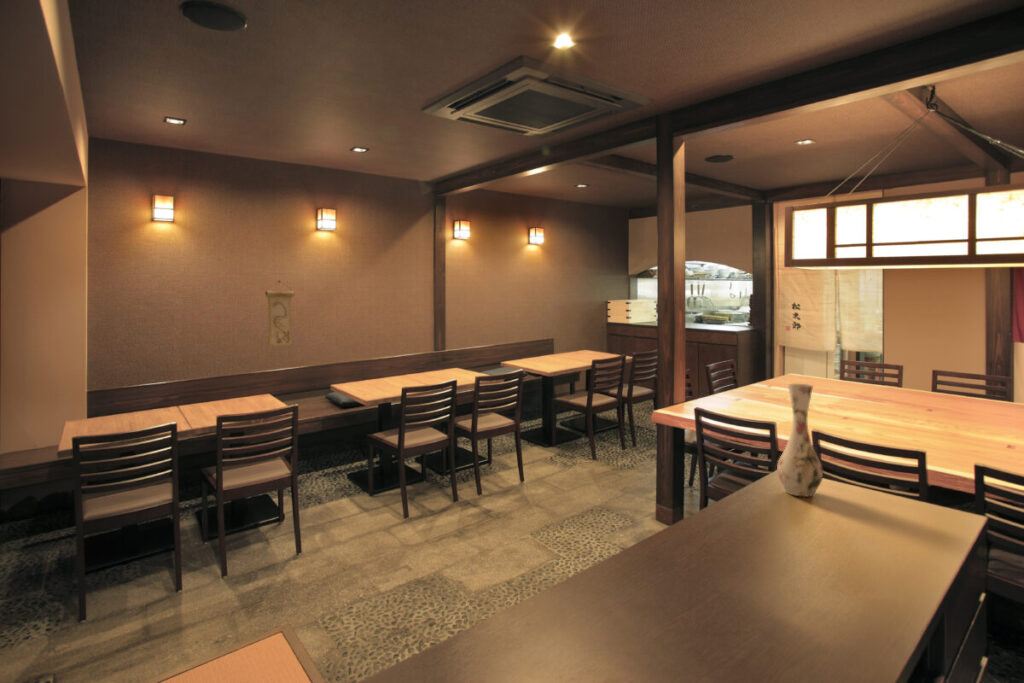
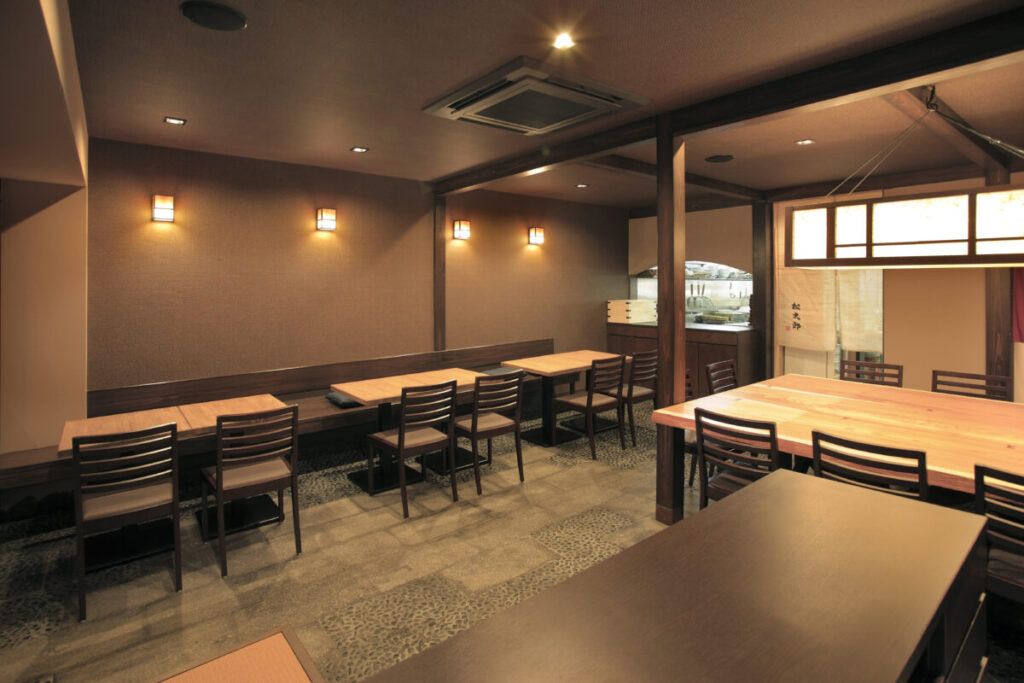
- vase [776,383,824,498]
- wall scroll [264,280,296,347]
